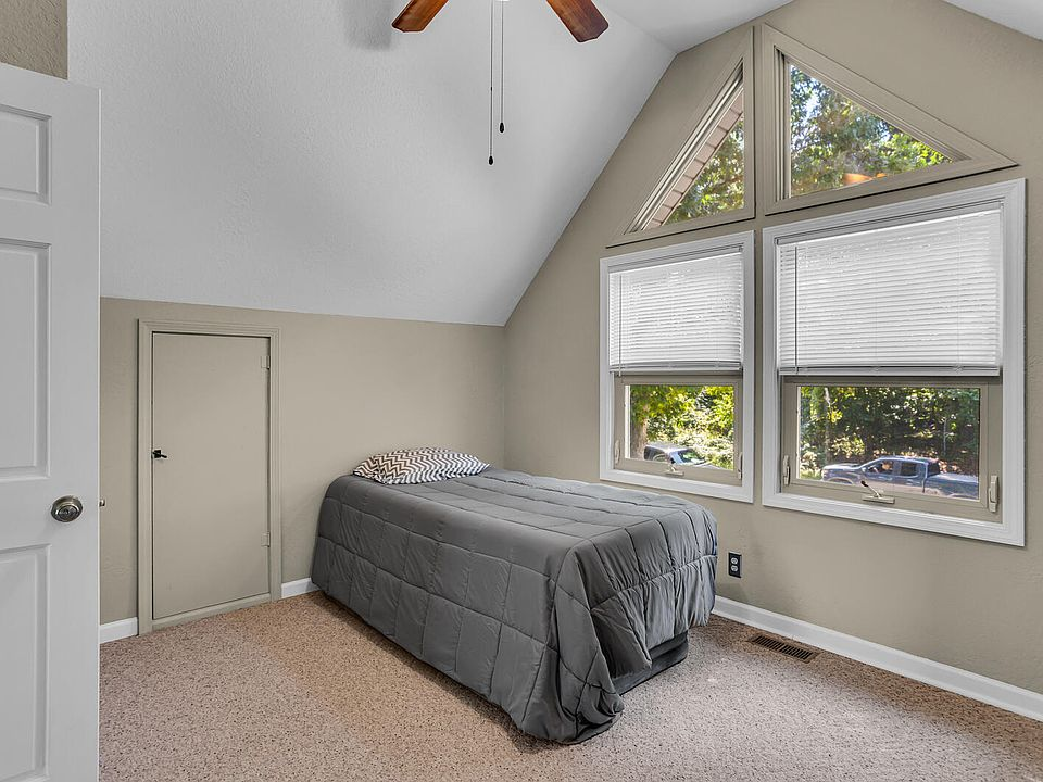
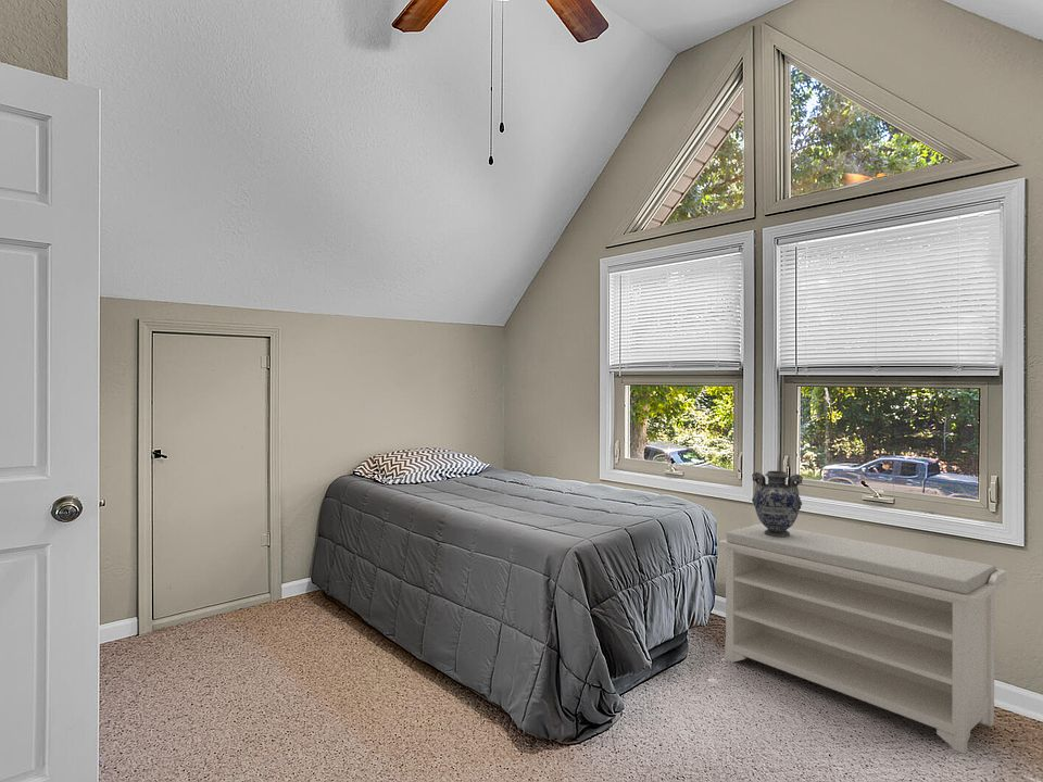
+ bench [717,522,1008,755]
+ decorative vase [751,470,804,537]
